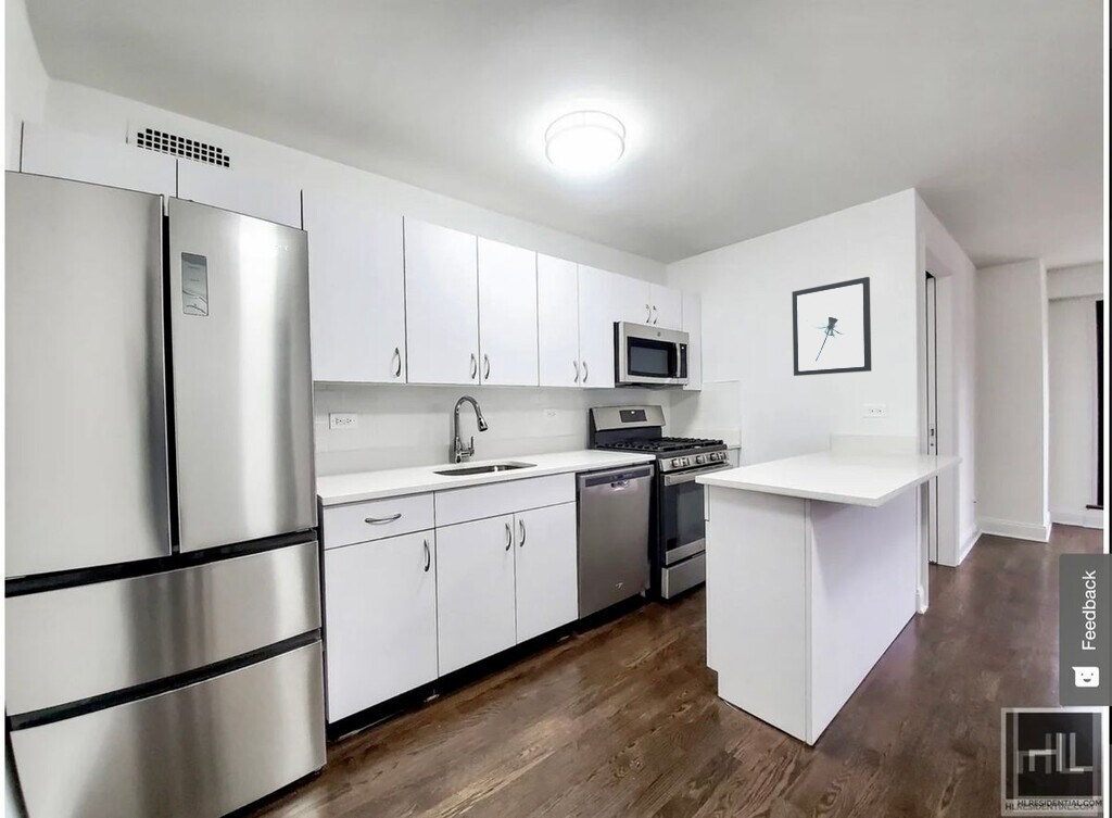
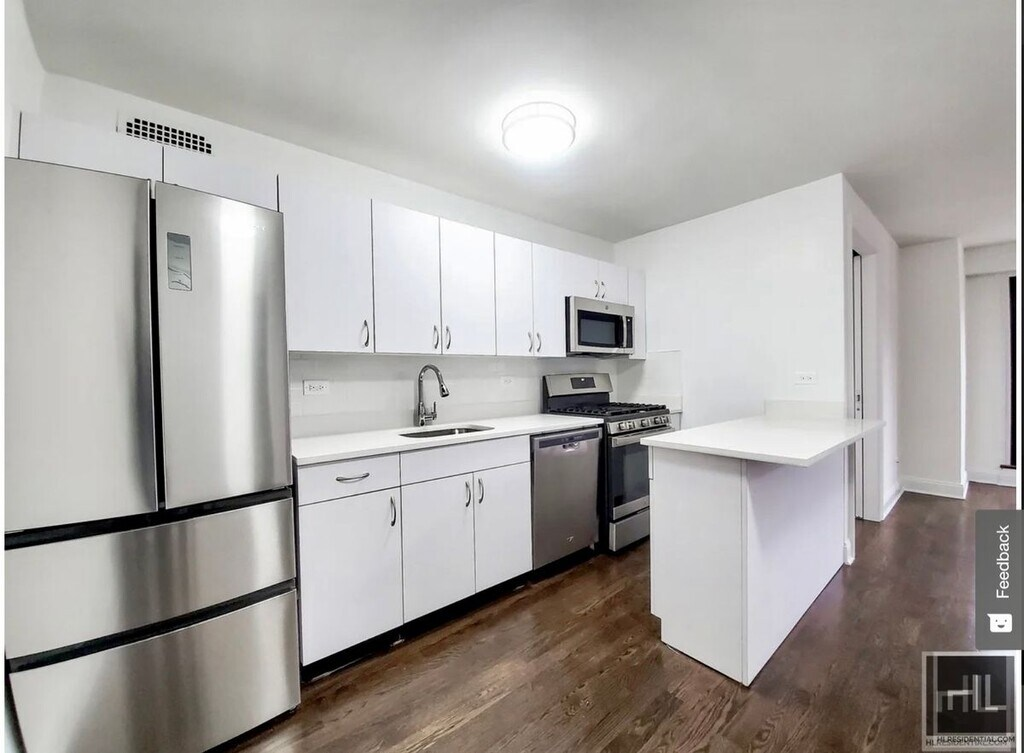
- wall art [791,276,872,377]
